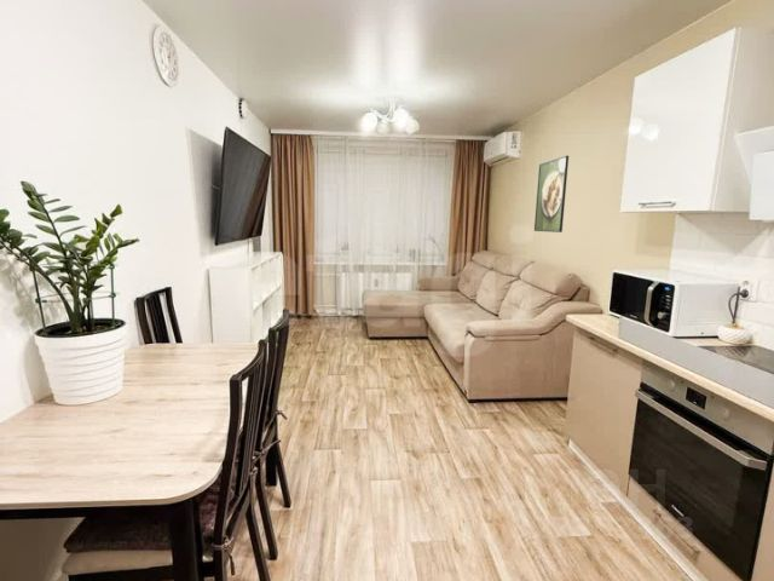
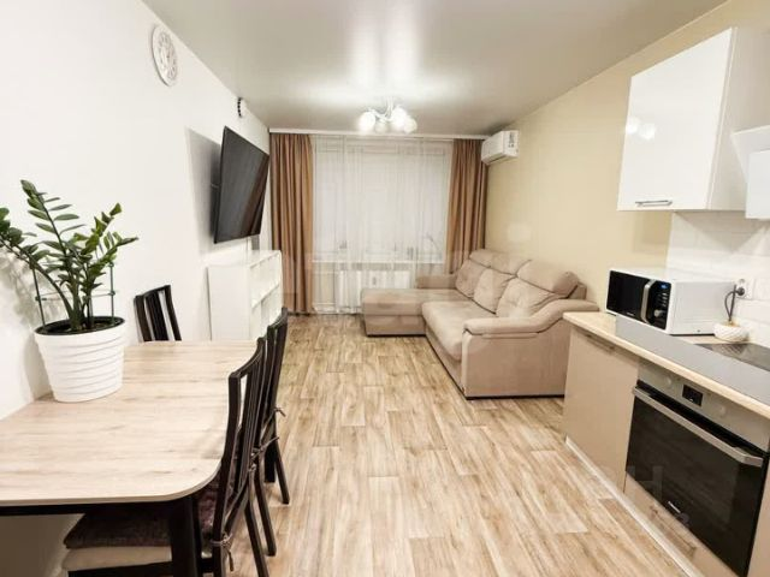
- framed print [533,155,570,234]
